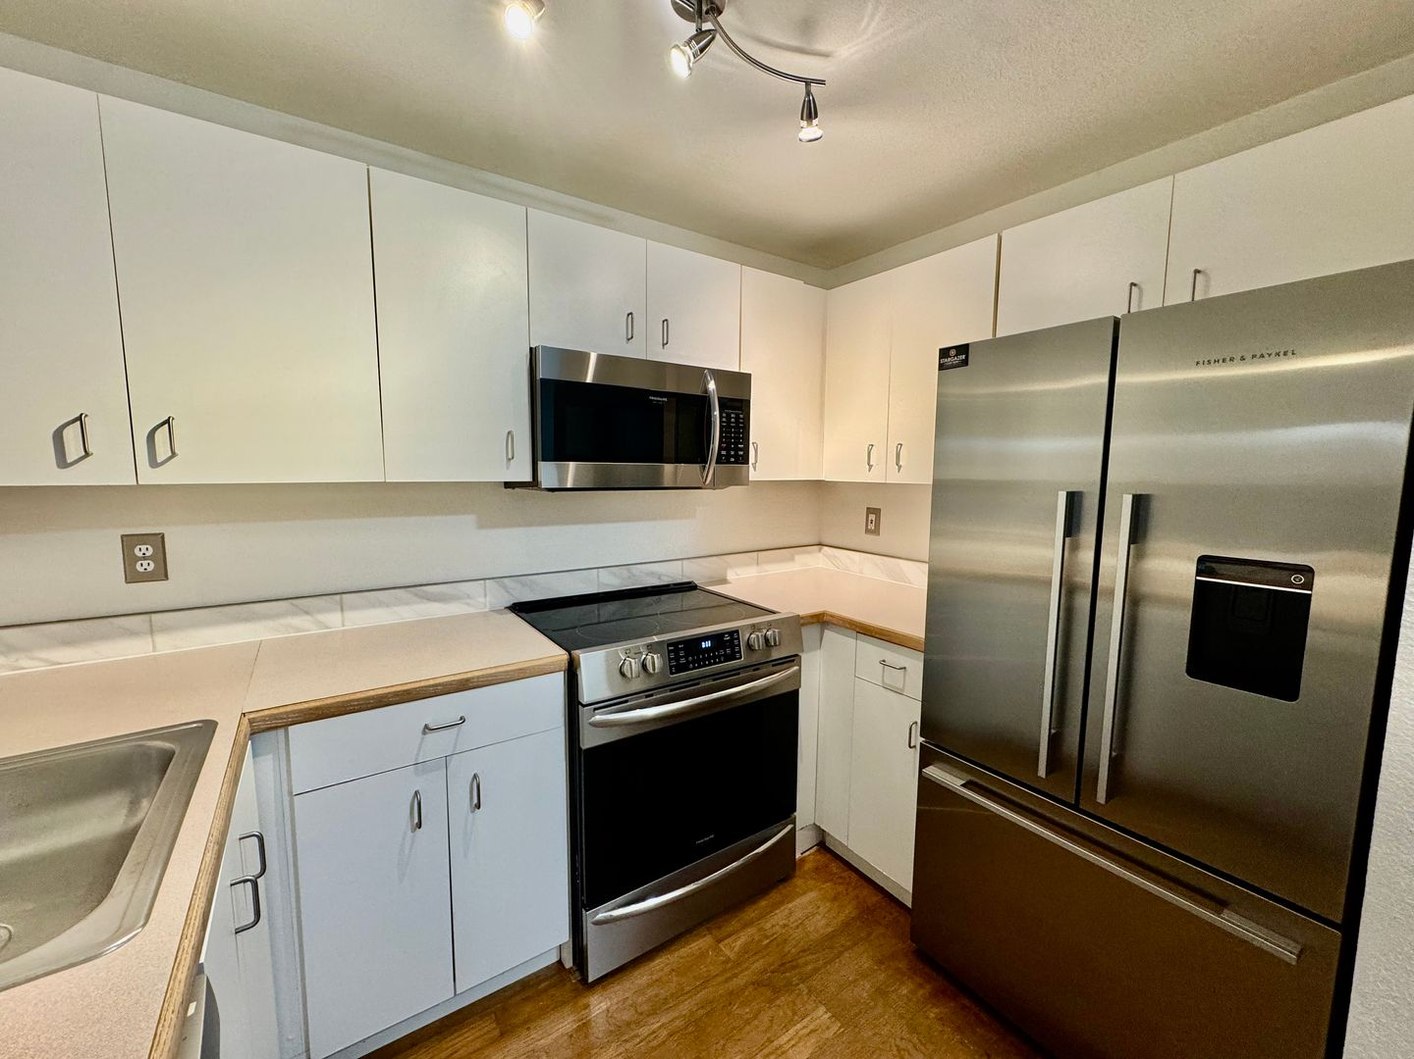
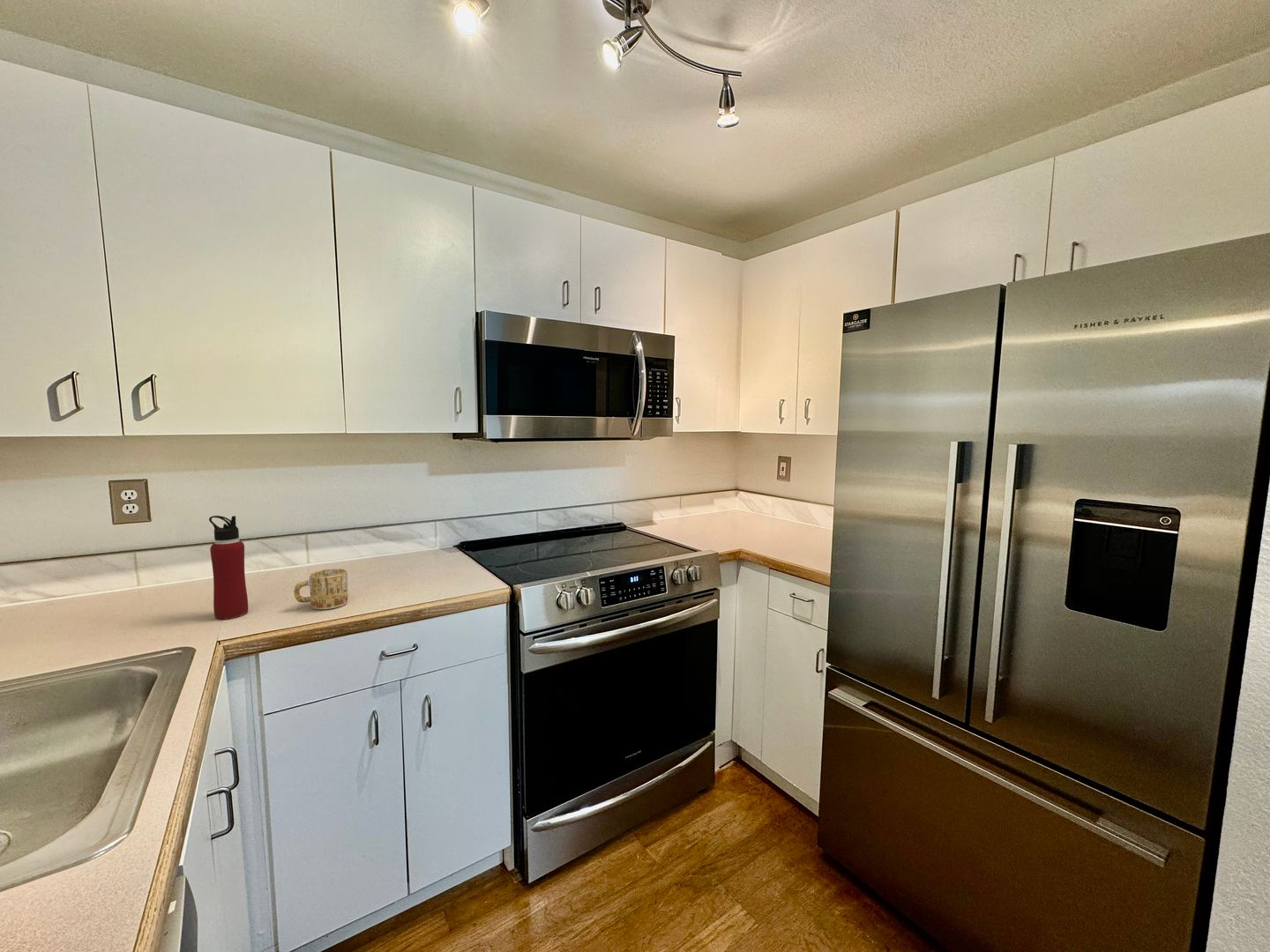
+ mug [294,568,348,610]
+ water bottle [208,515,249,620]
